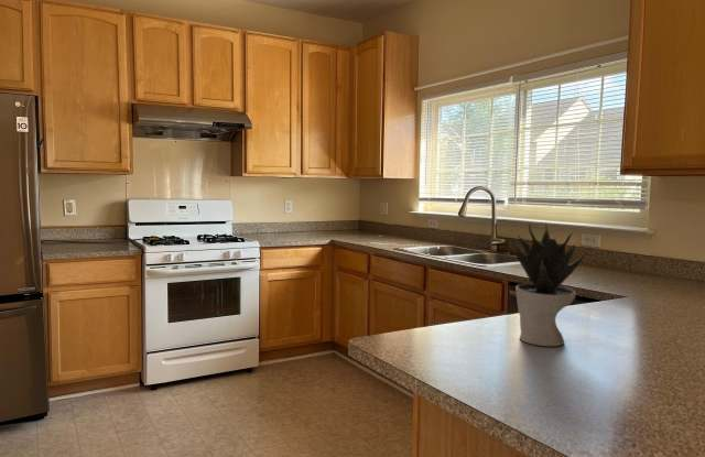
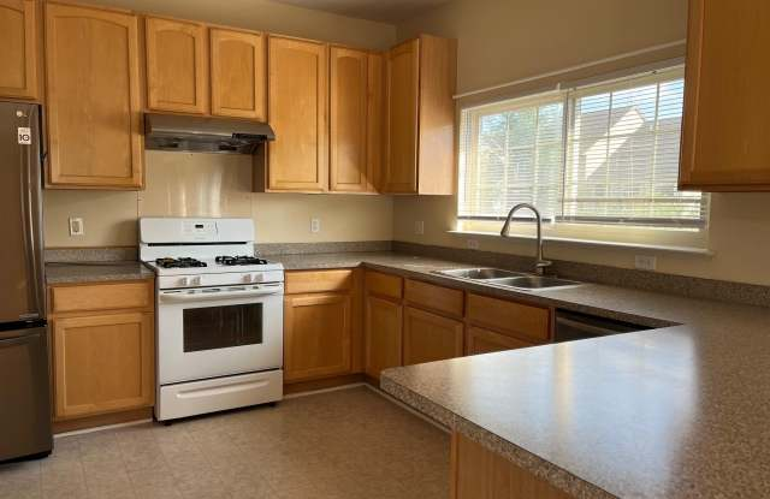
- potted plant [508,221,592,347]
